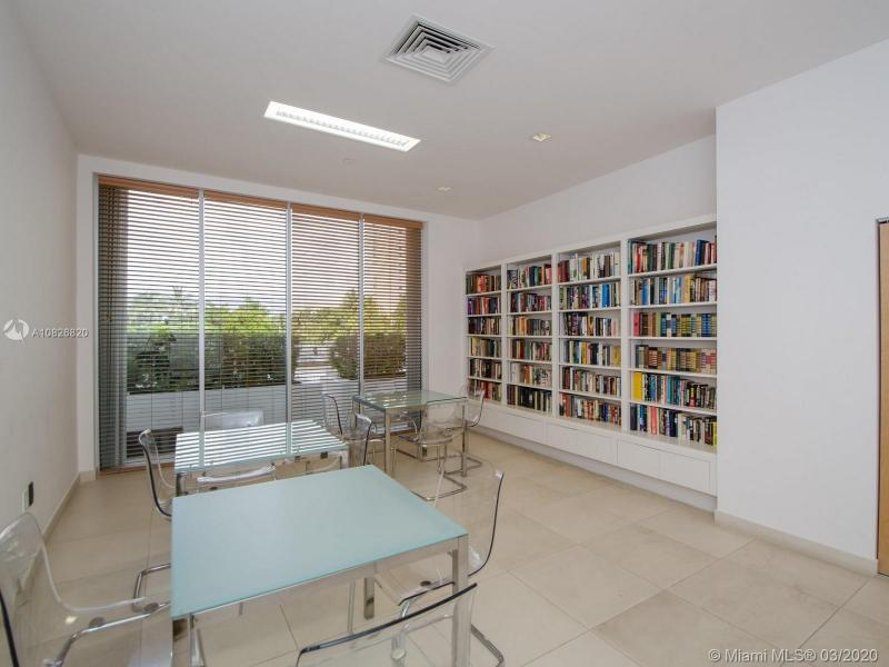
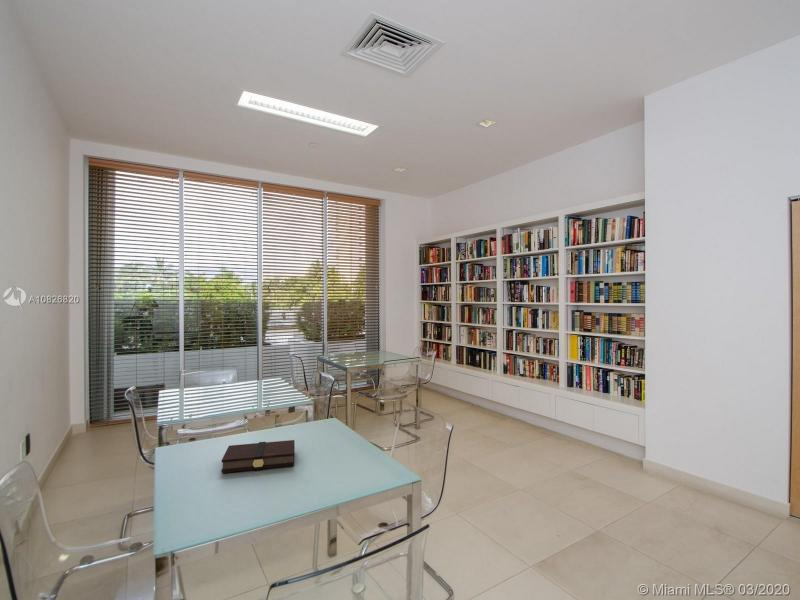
+ book [221,439,296,474]
